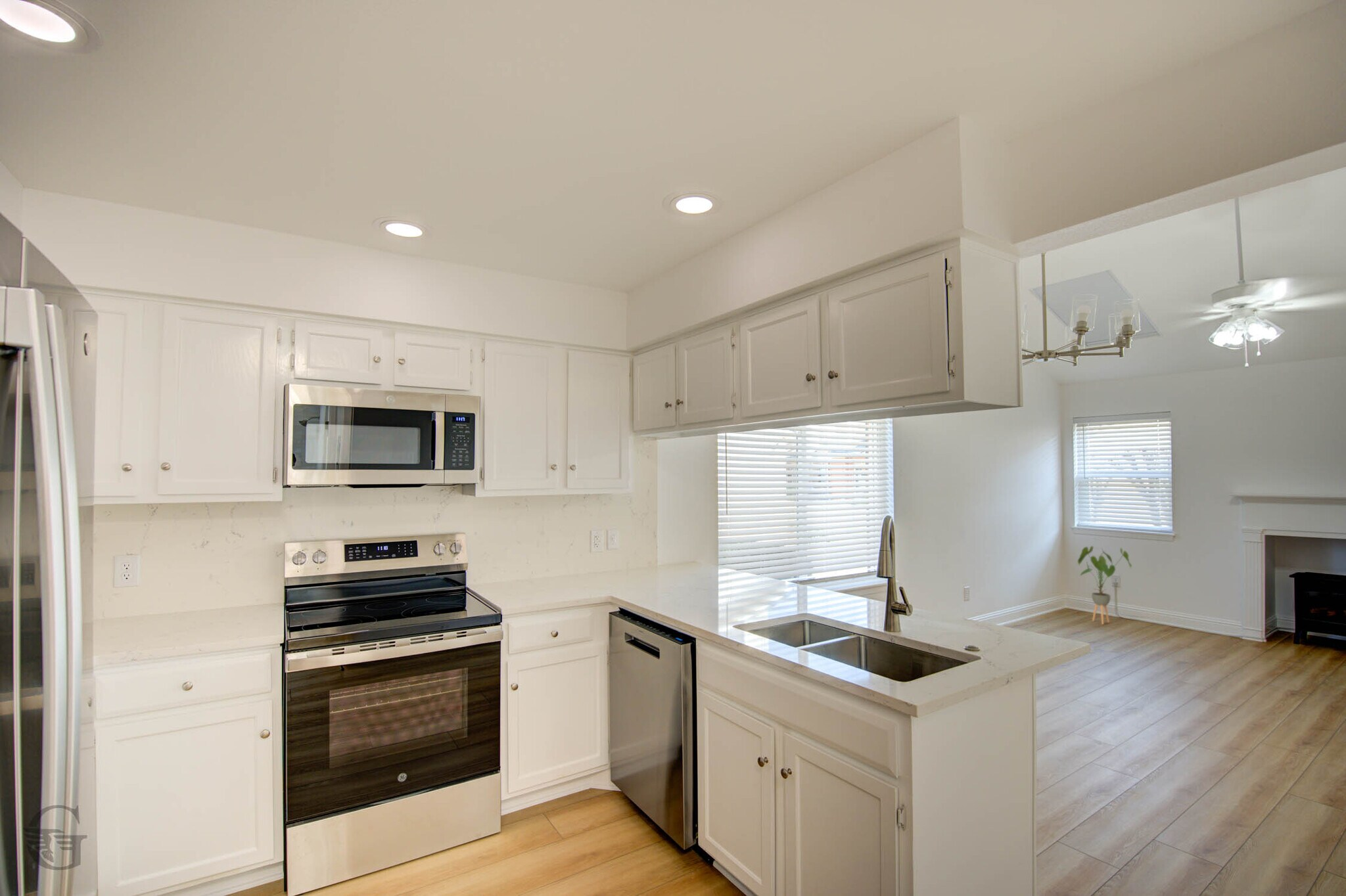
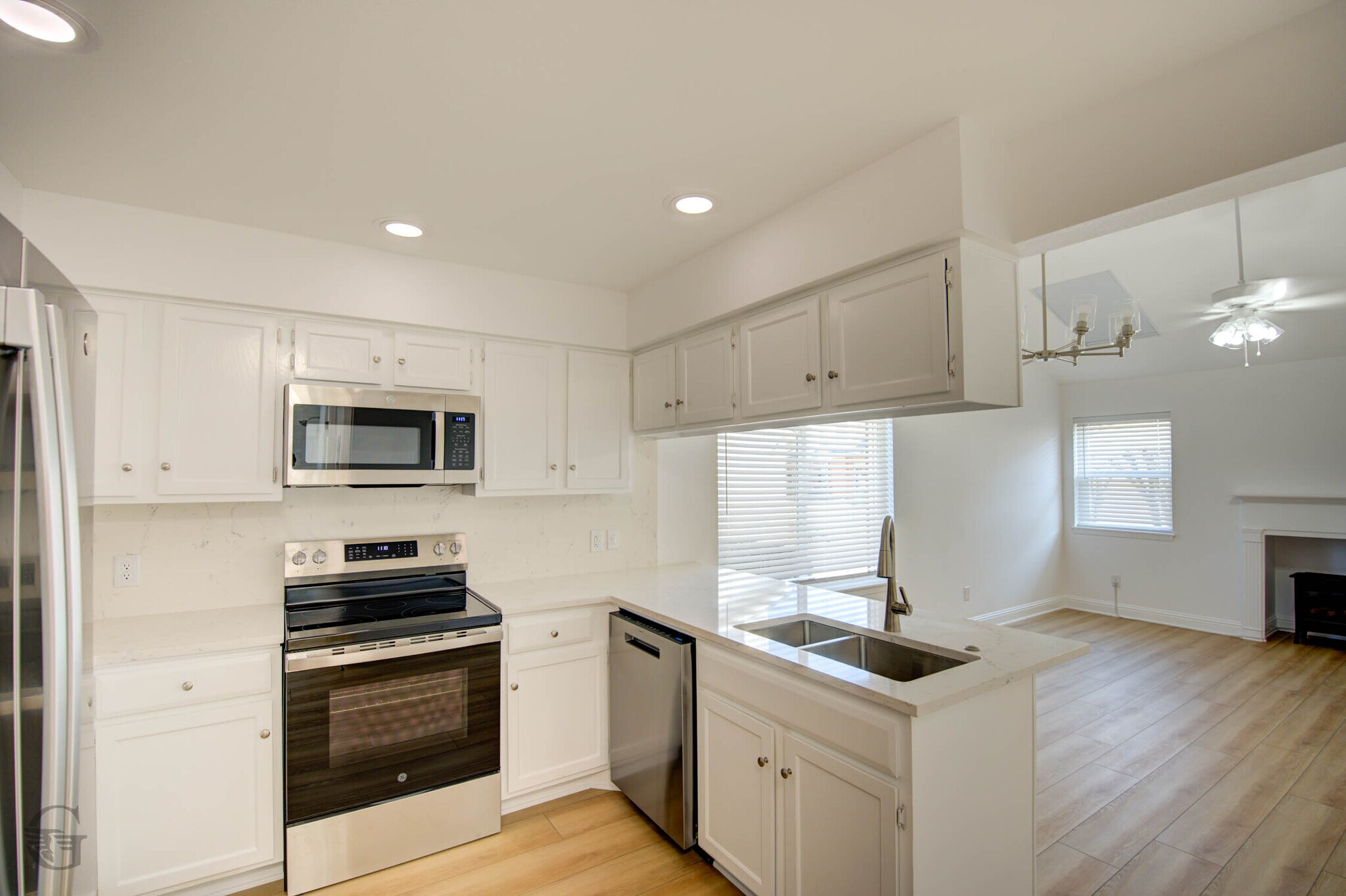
- house plant [1077,545,1132,625]
